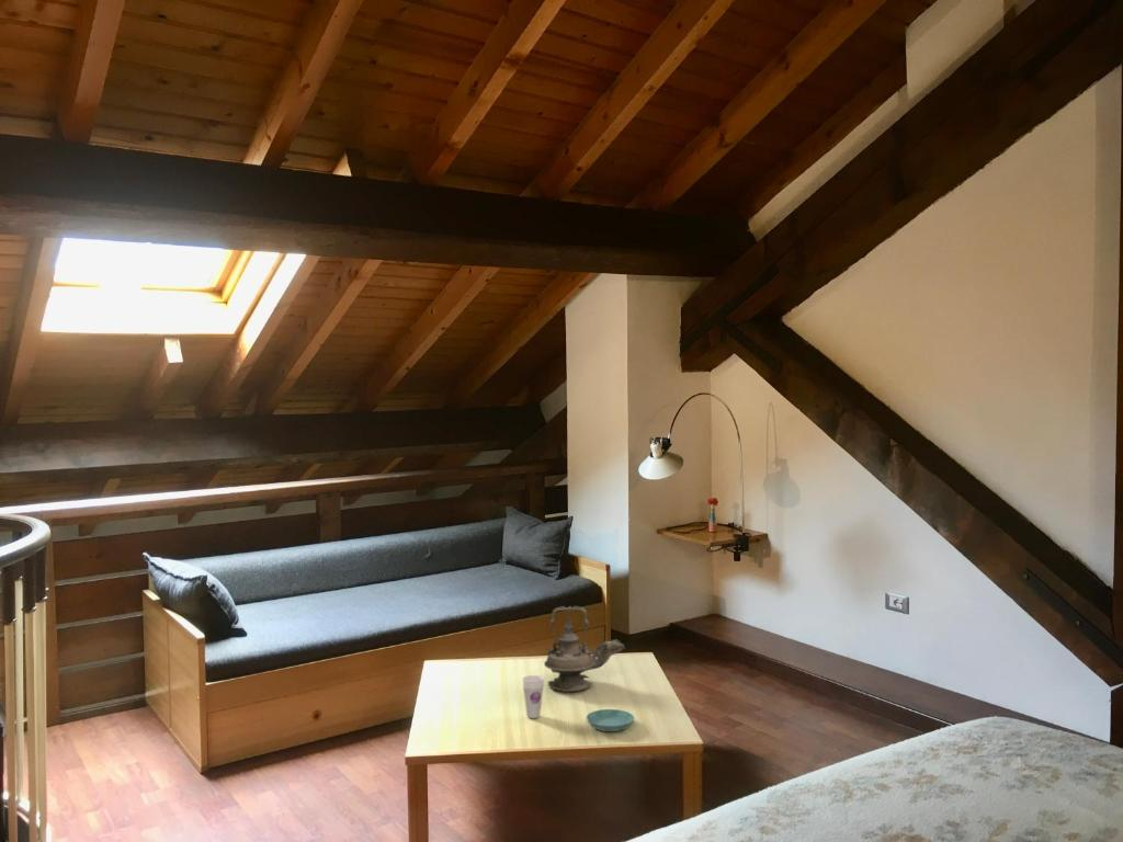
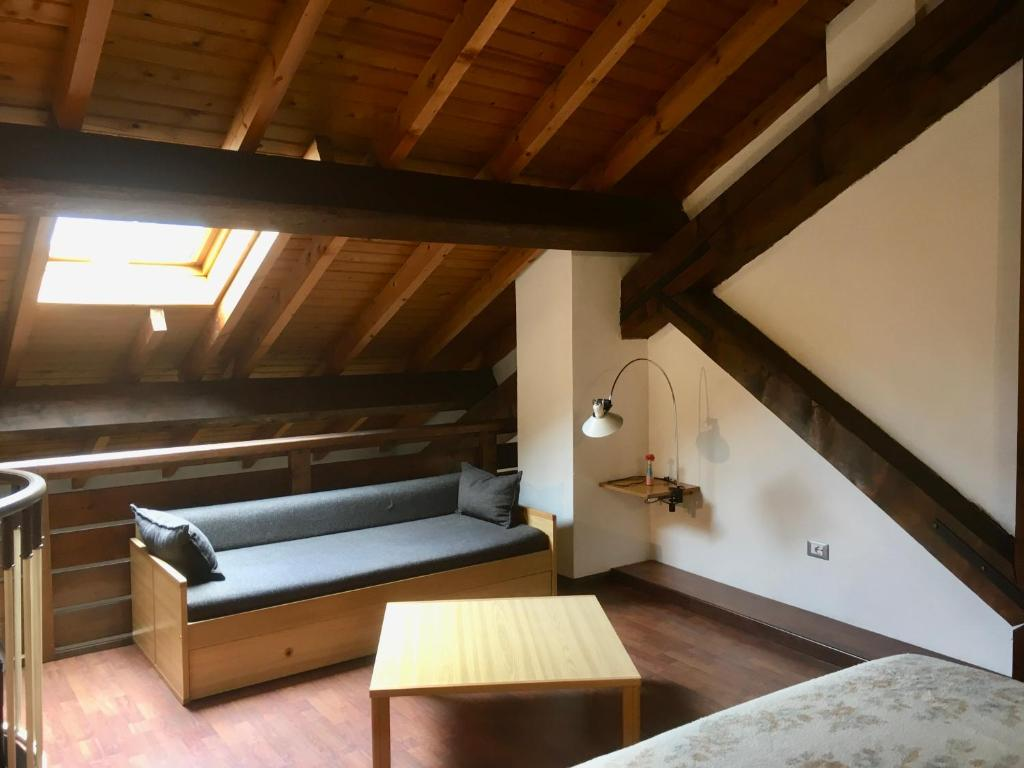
- teapot [543,605,626,693]
- saucer [586,708,635,732]
- cup [521,674,545,719]
